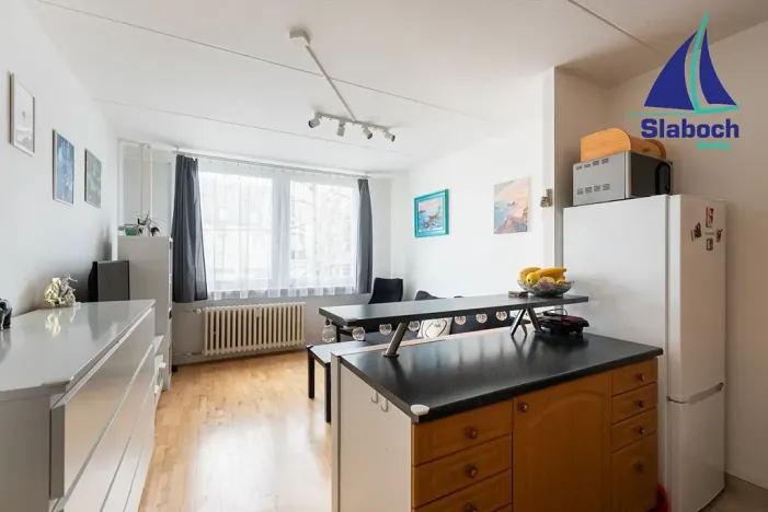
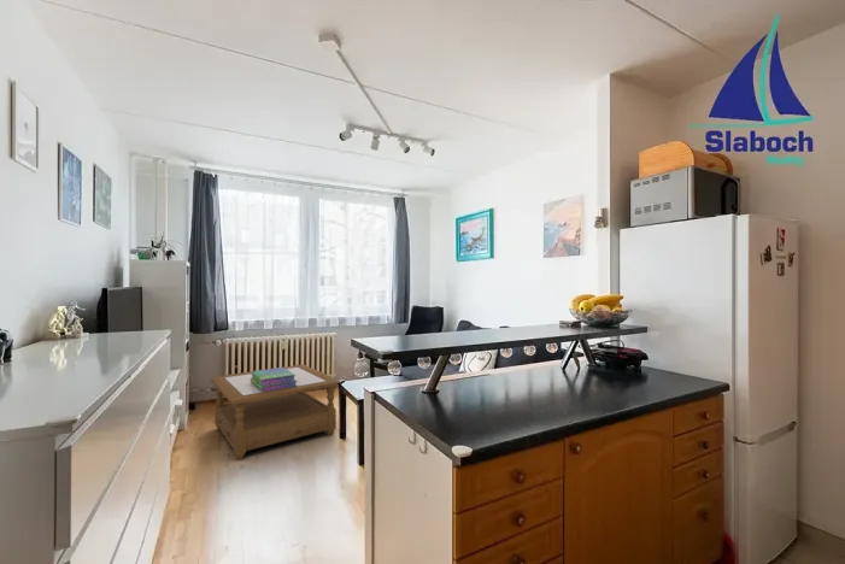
+ coffee table [210,364,341,462]
+ stack of books [251,366,298,392]
